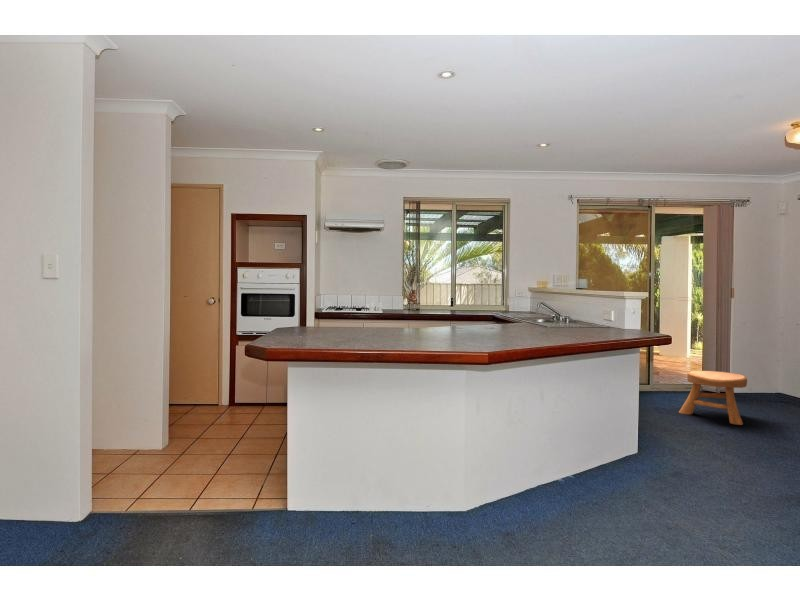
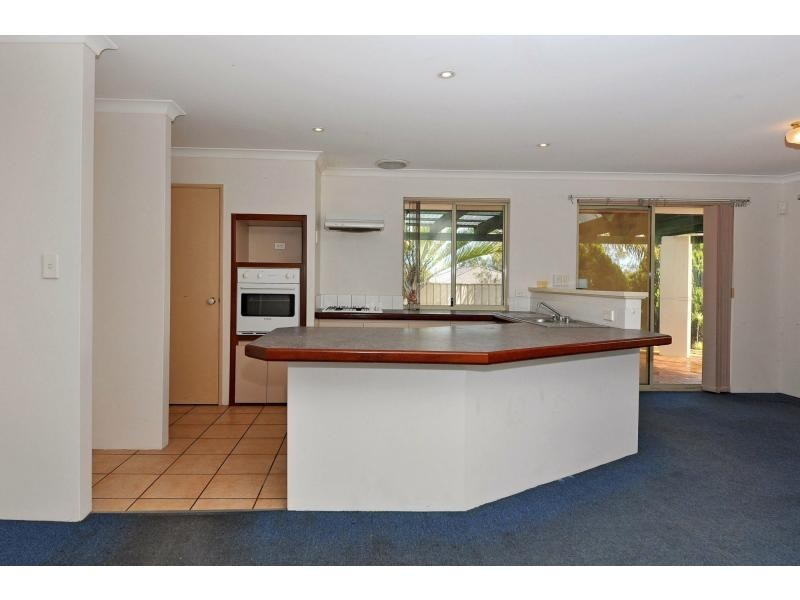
- stool [678,370,748,426]
